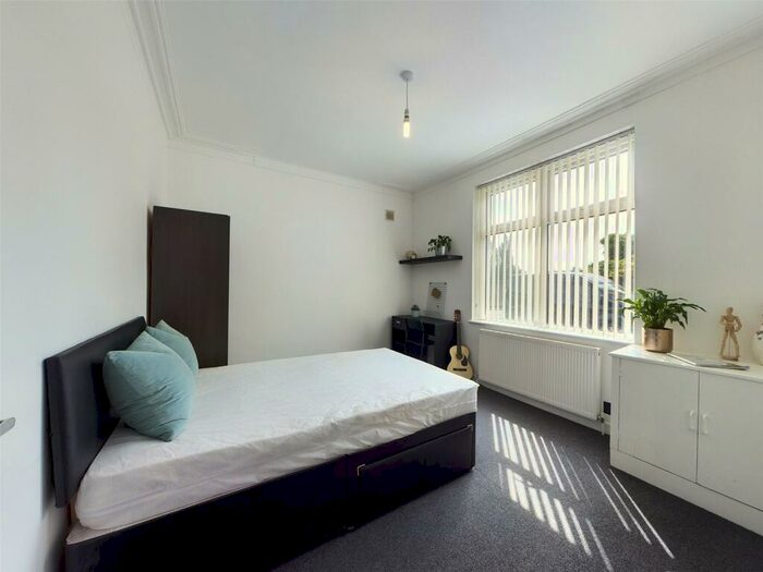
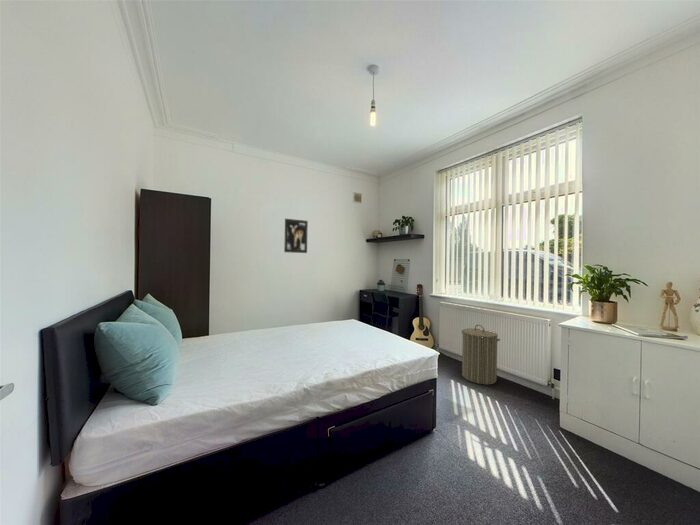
+ wall art [283,218,309,254]
+ laundry hamper [461,324,501,385]
